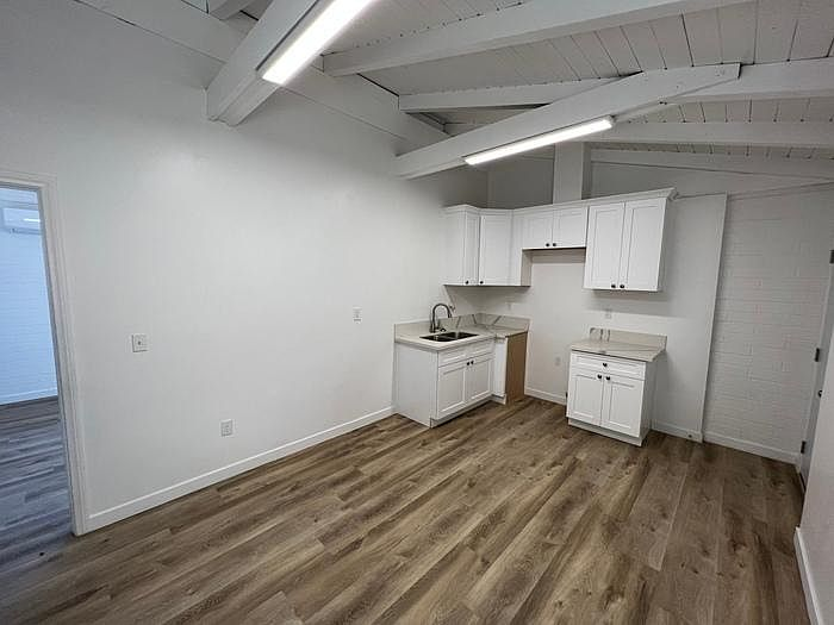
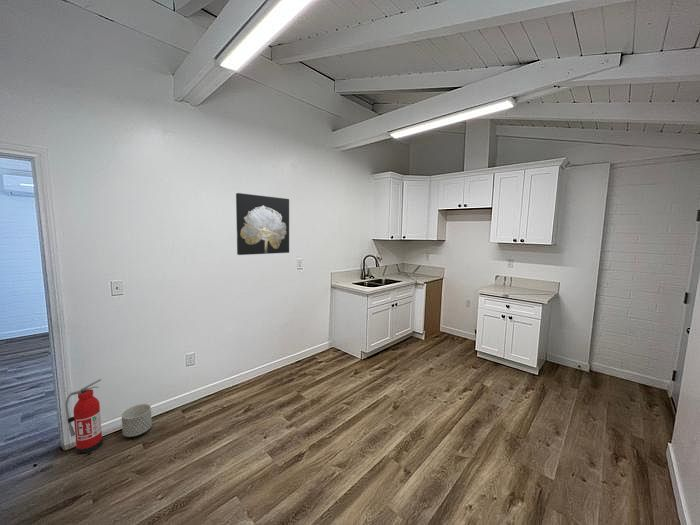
+ wall art [235,192,290,256]
+ fire extinguisher [64,378,104,455]
+ planter [121,403,153,438]
